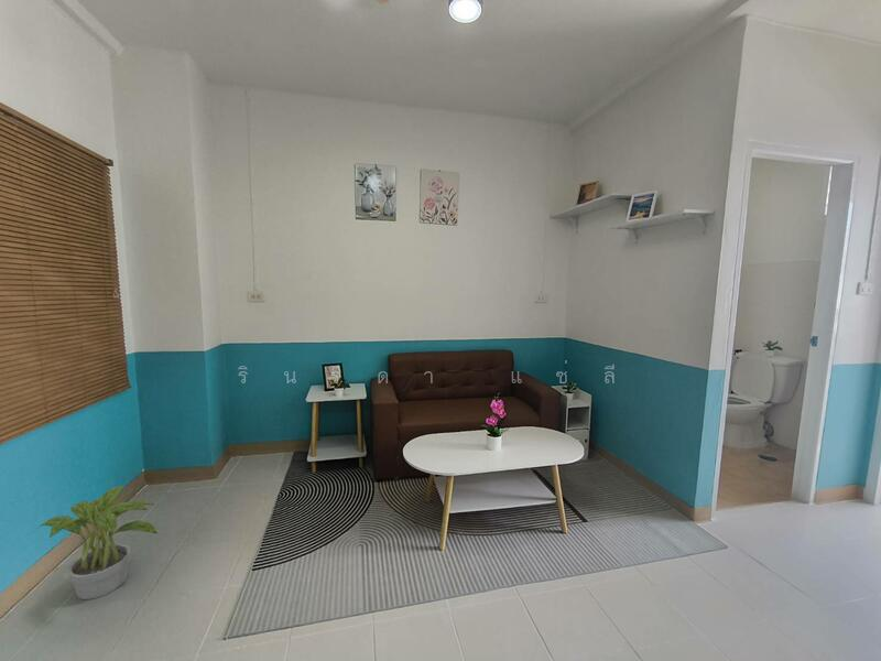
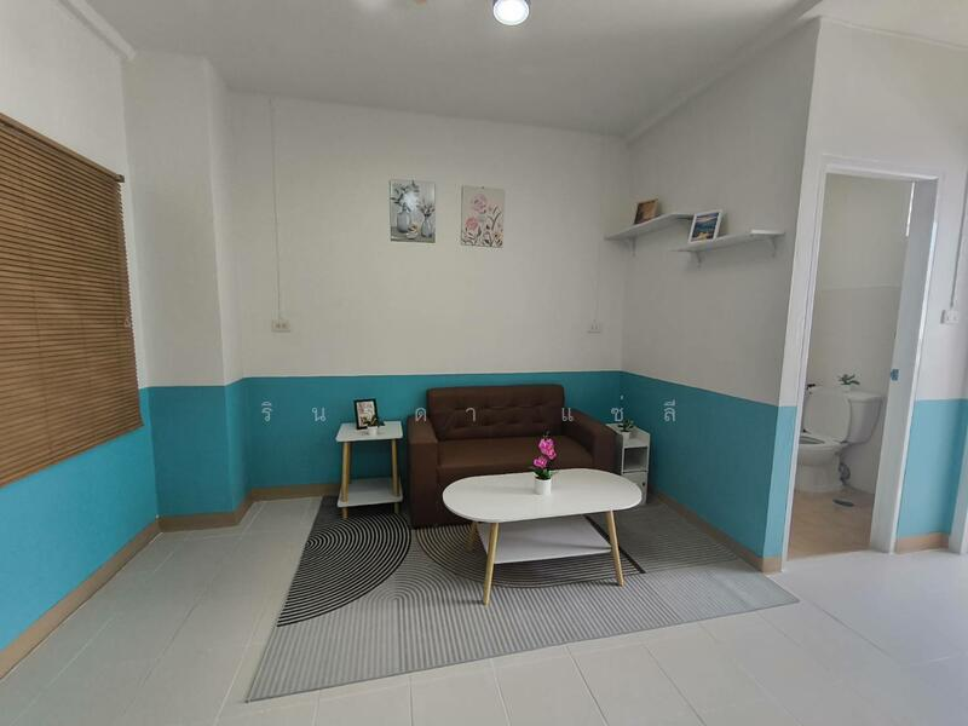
- potted plant [39,485,159,600]
